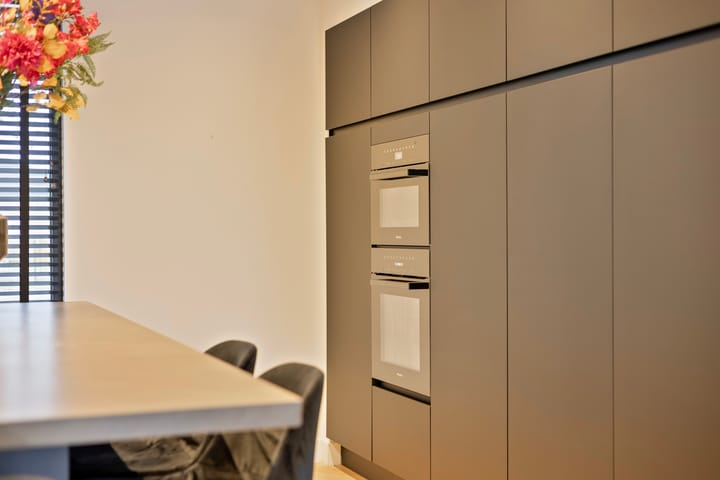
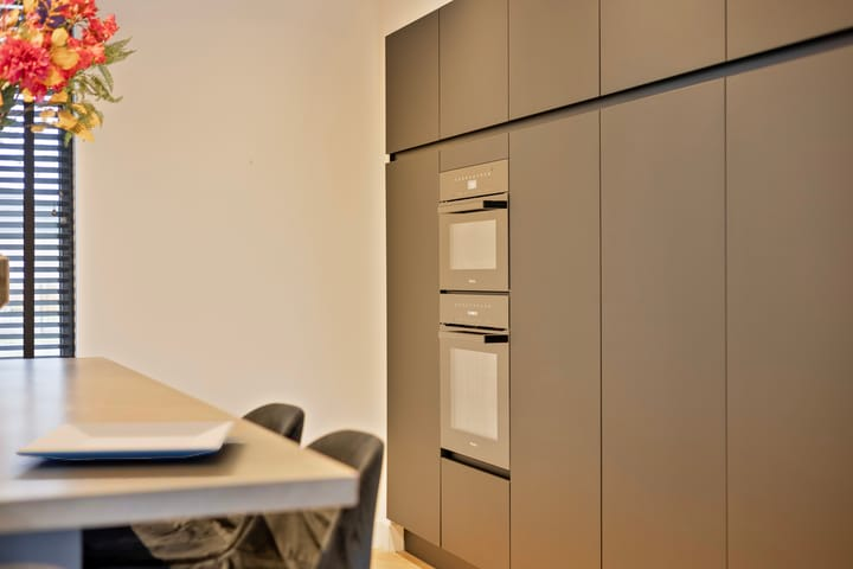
+ plate [13,420,237,462]
